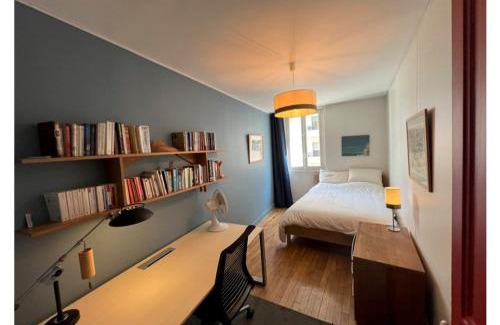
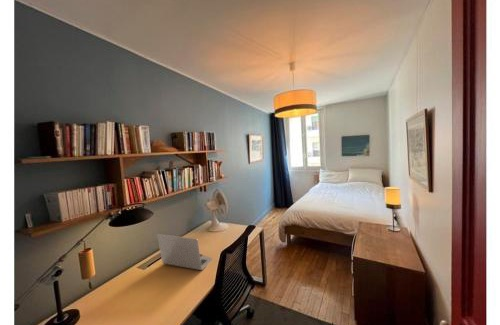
+ laptop [156,233,214,271]
